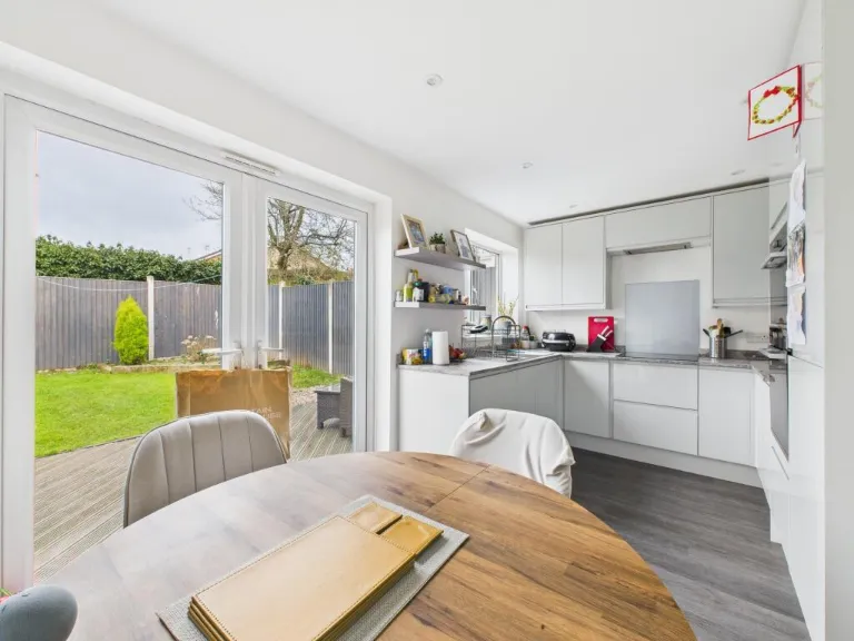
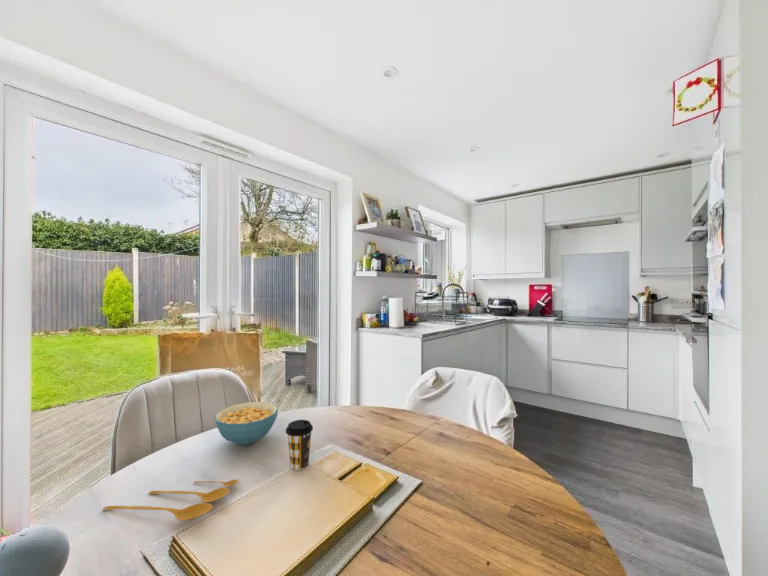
+ cereal bowl [214,401,279,446]
+ spoon [102,479,239,522]
+ coffee cup [285,419,314,471]
